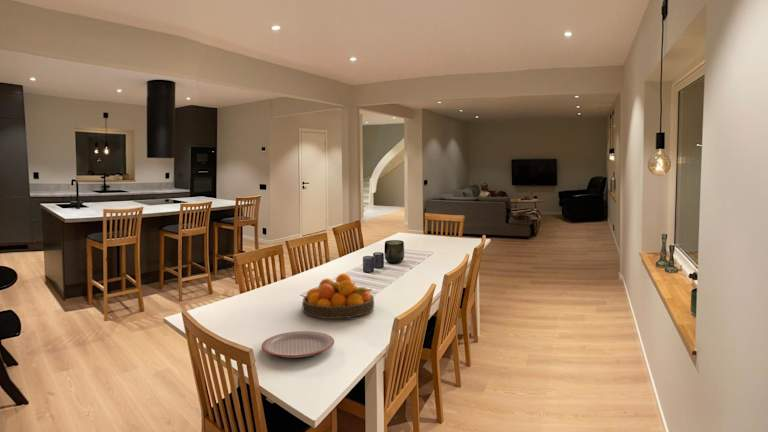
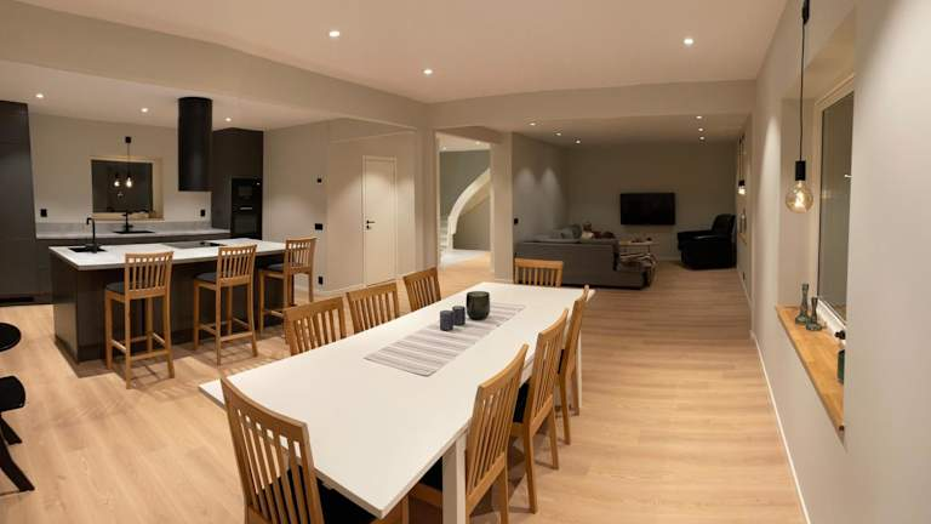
- plate [261,330,335,358]
- fruit bowl [301,273,375,320]
